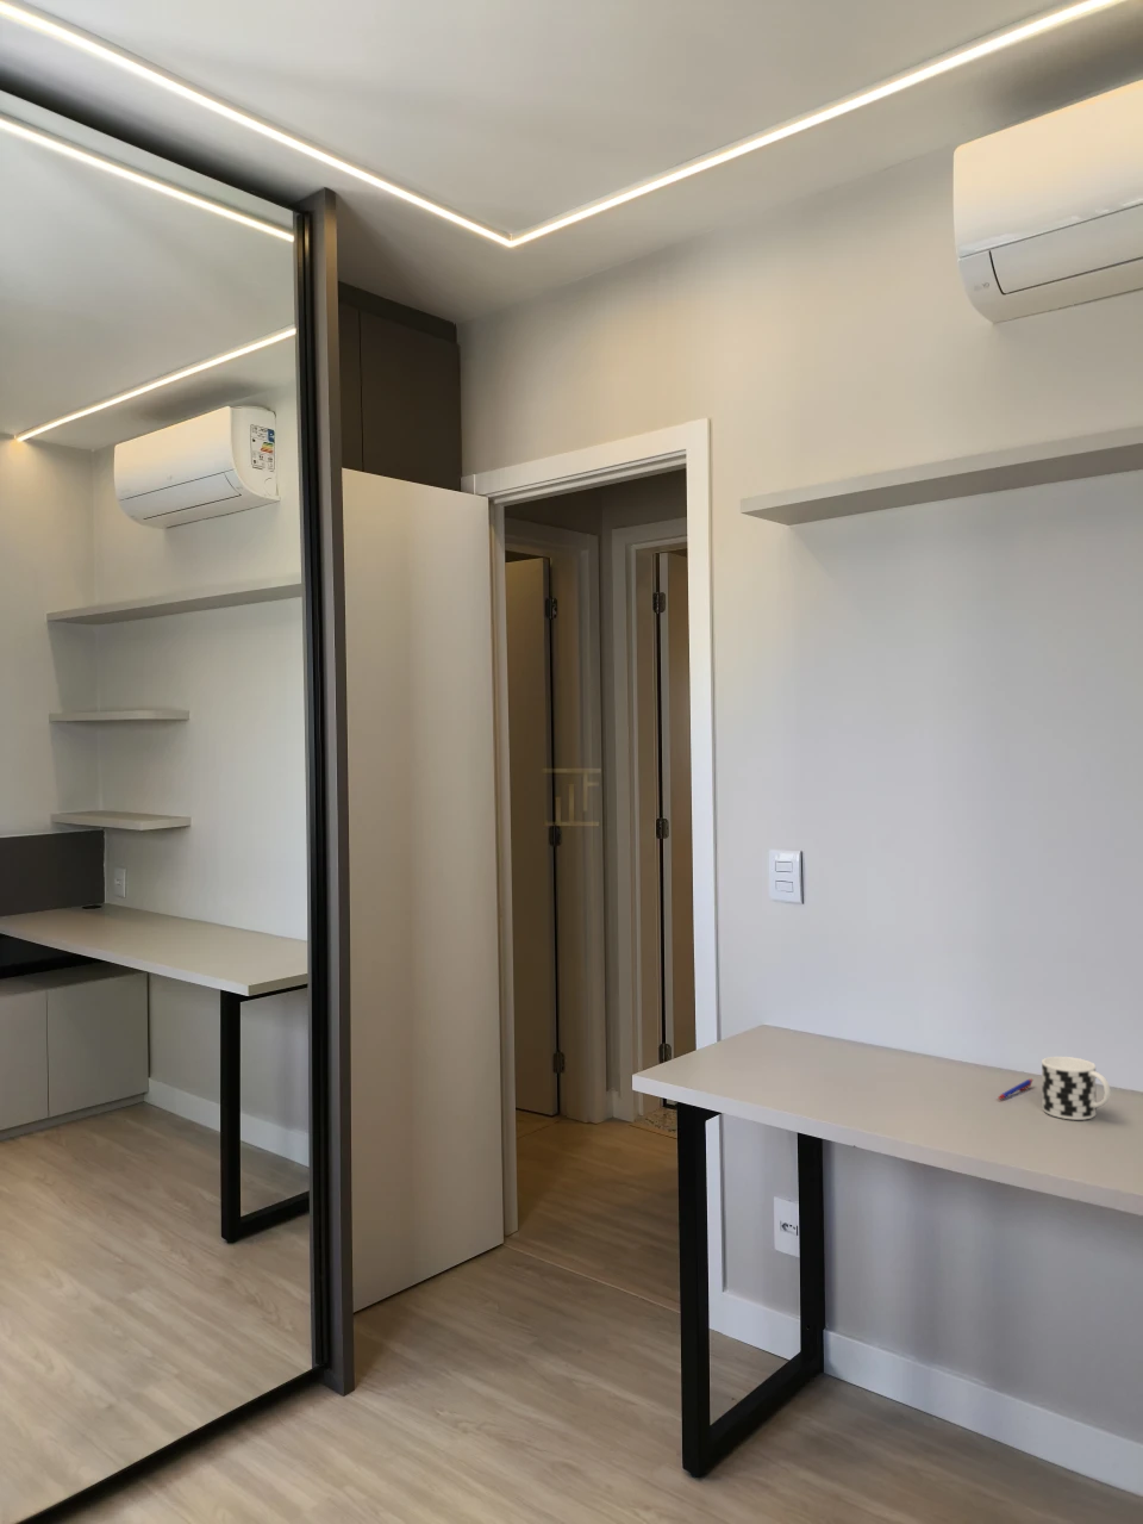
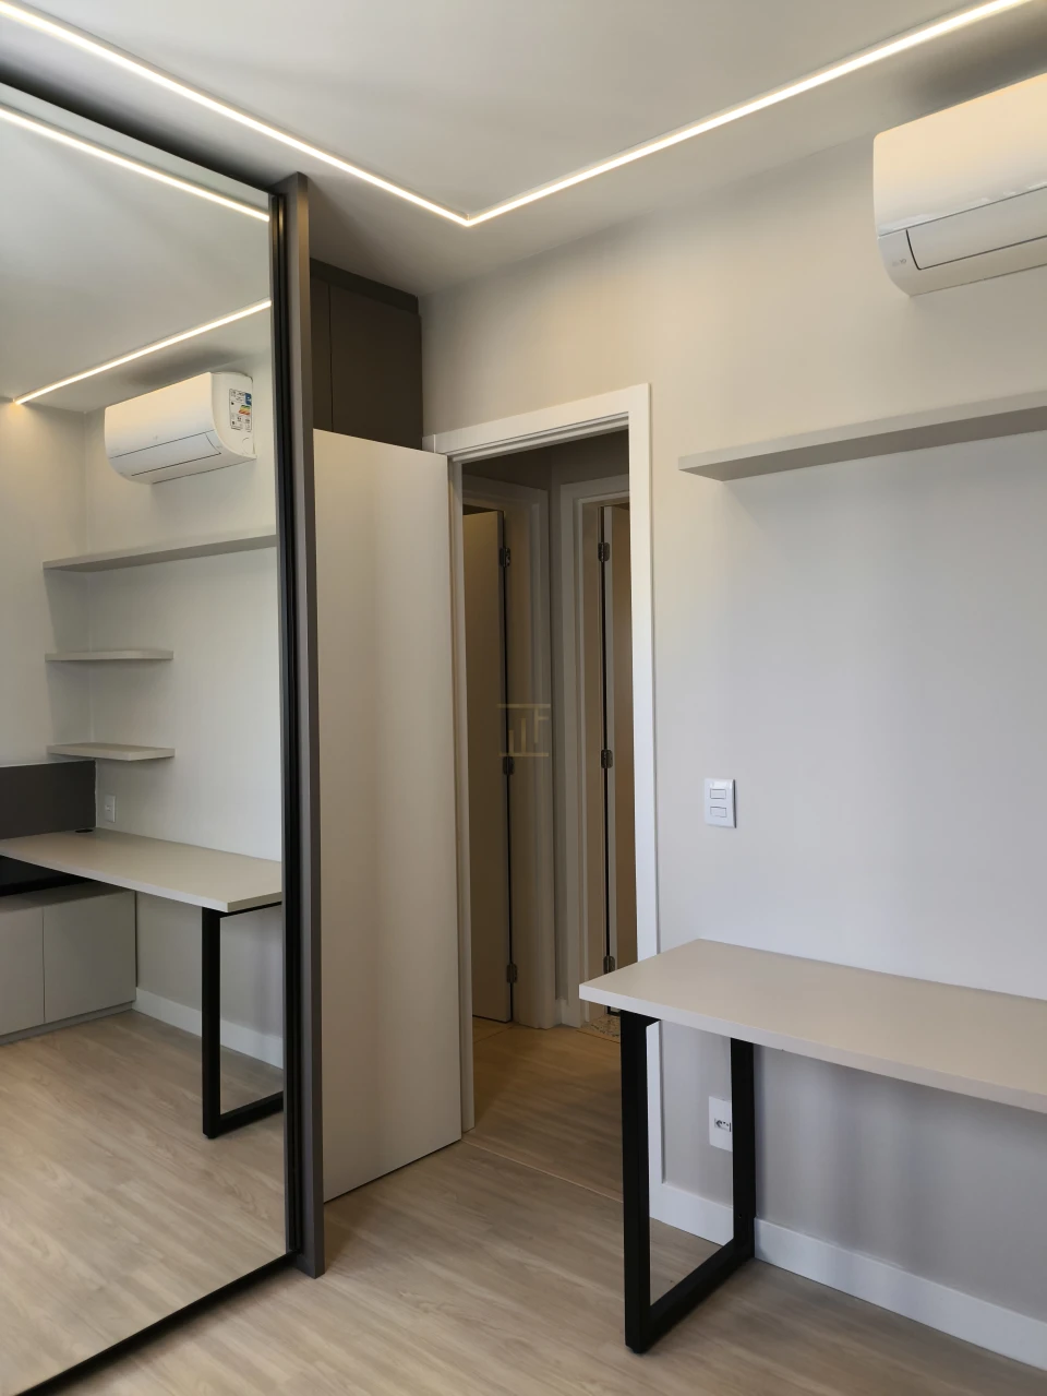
- cup [1041,1056,1112,1122]
- pen [997,1078,1034,1101]
